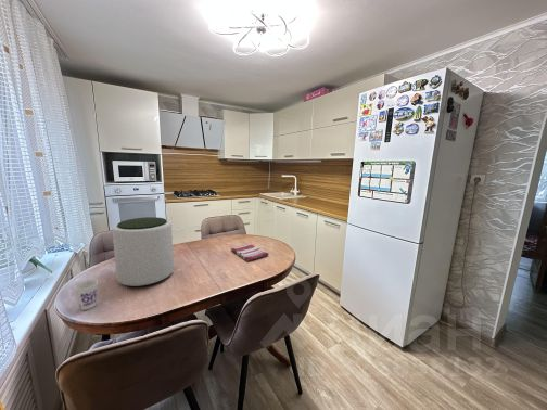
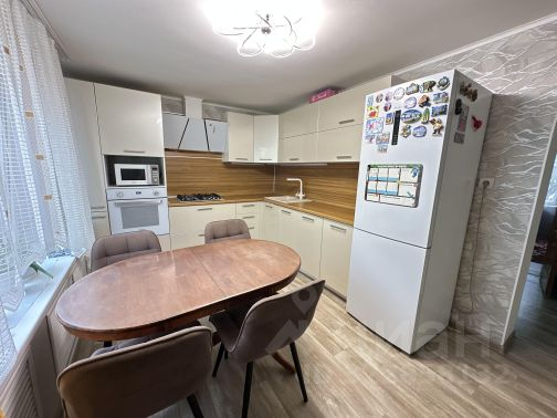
- plant pot [112,216,175,287]
- dish towel [230,243,269,262]
- cup [73,279,99,311]
